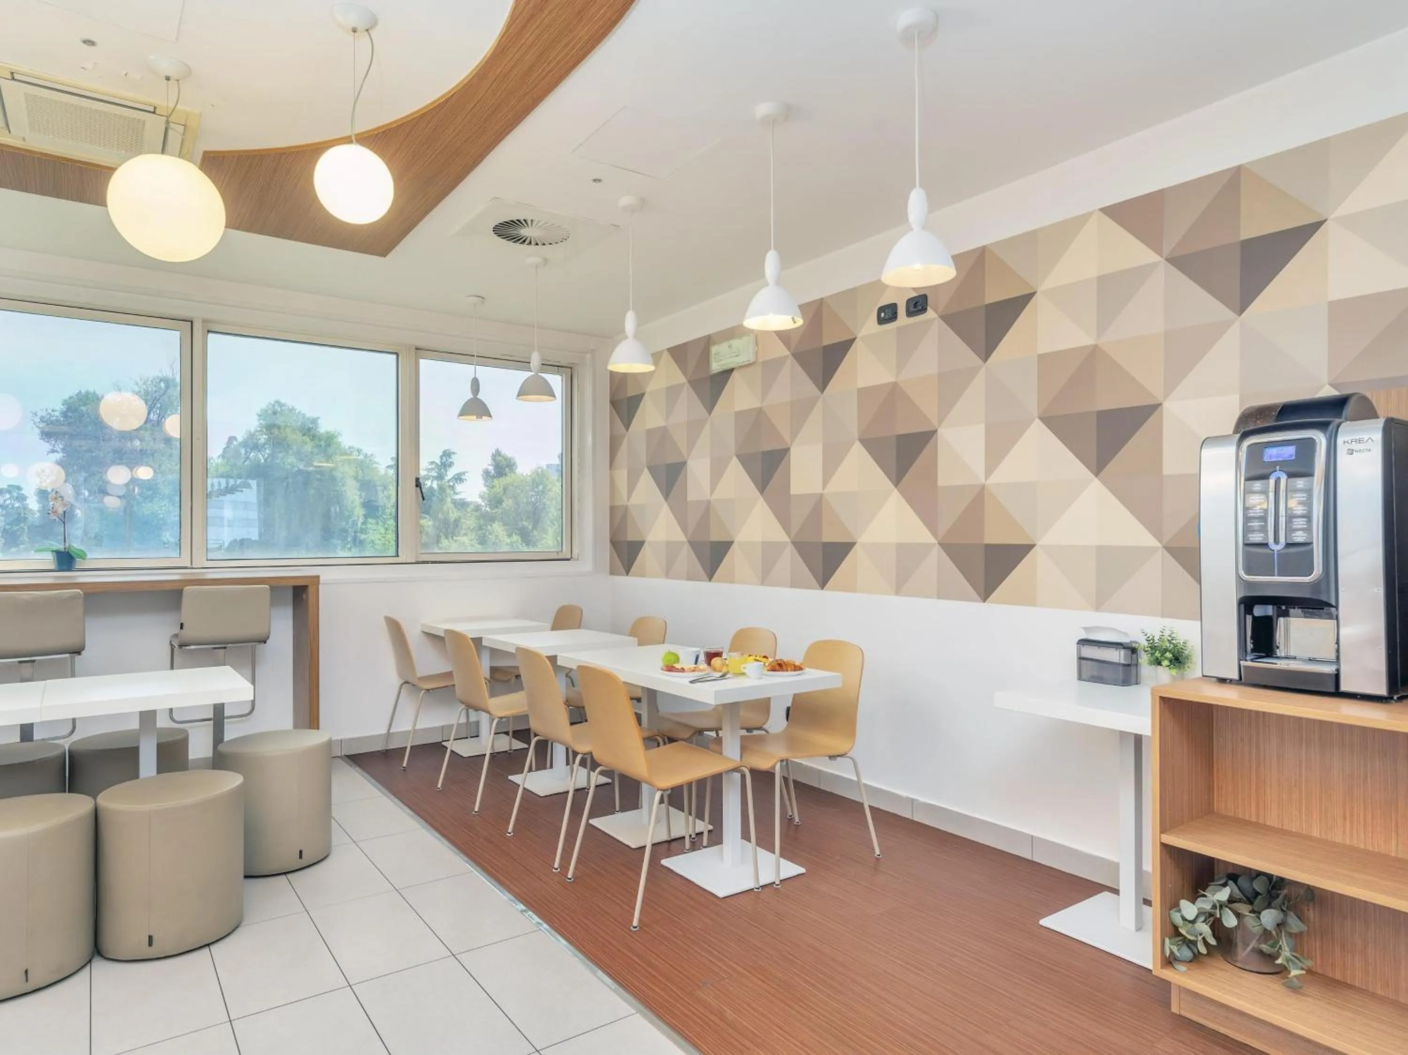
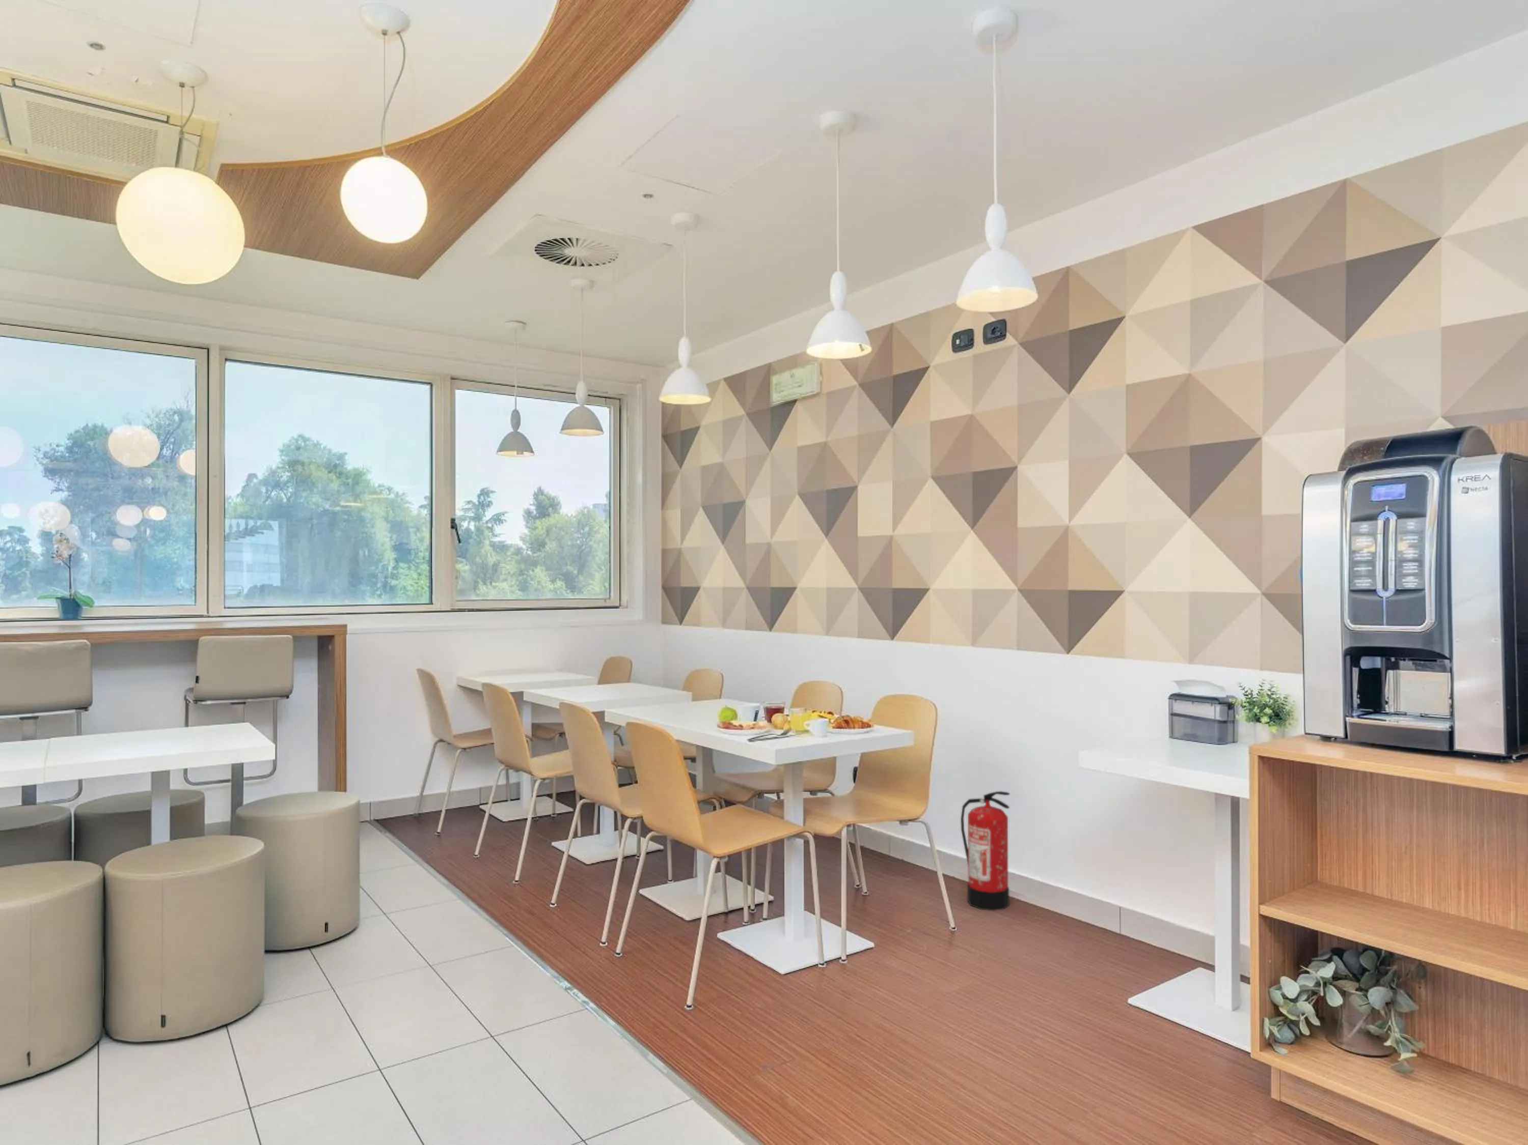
+ fire extinguisher [960,791,1011,910]
